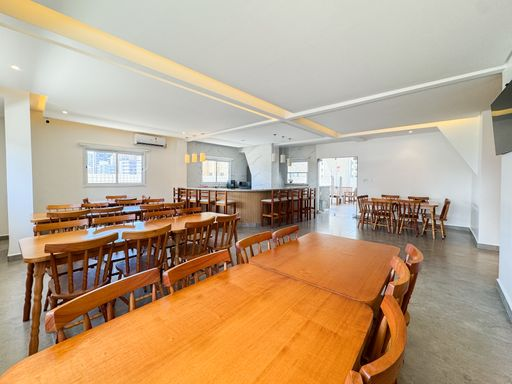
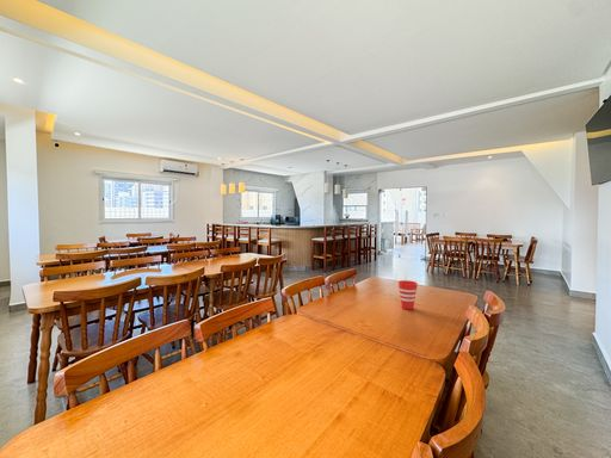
+ cup [397,279,419,311]
